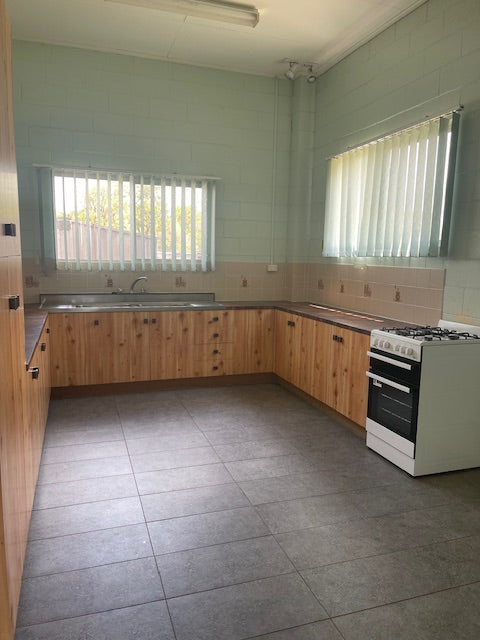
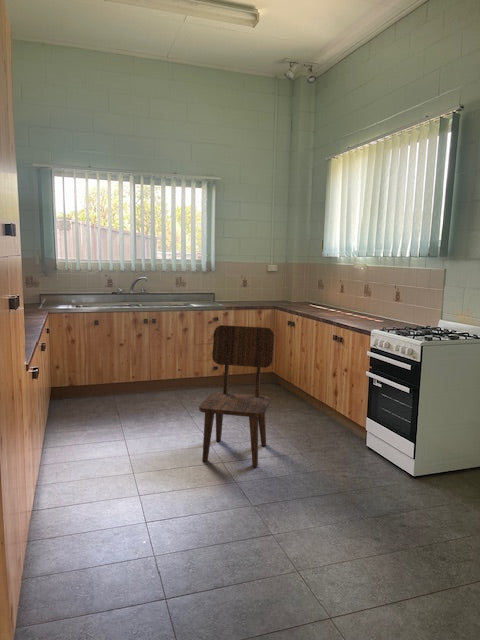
+ dining chair [198,324,275,468]
